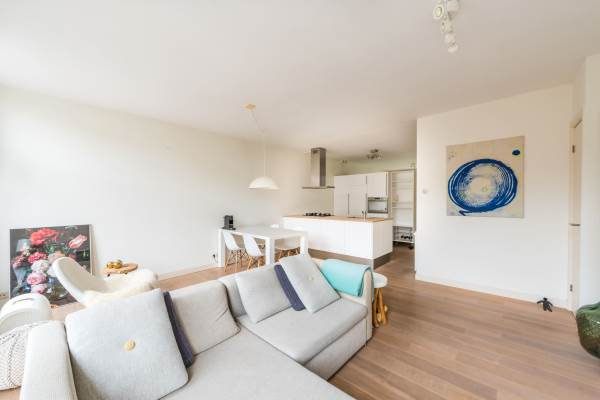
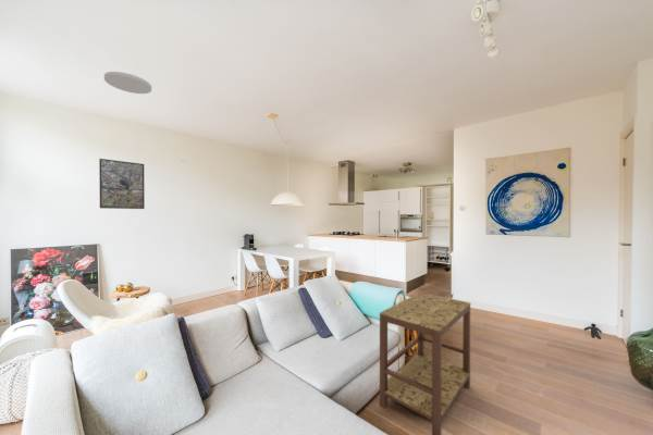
+ ceiling light [103,71,152,95]
+ side table [379,291,471,435]
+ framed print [98,158,146,210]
